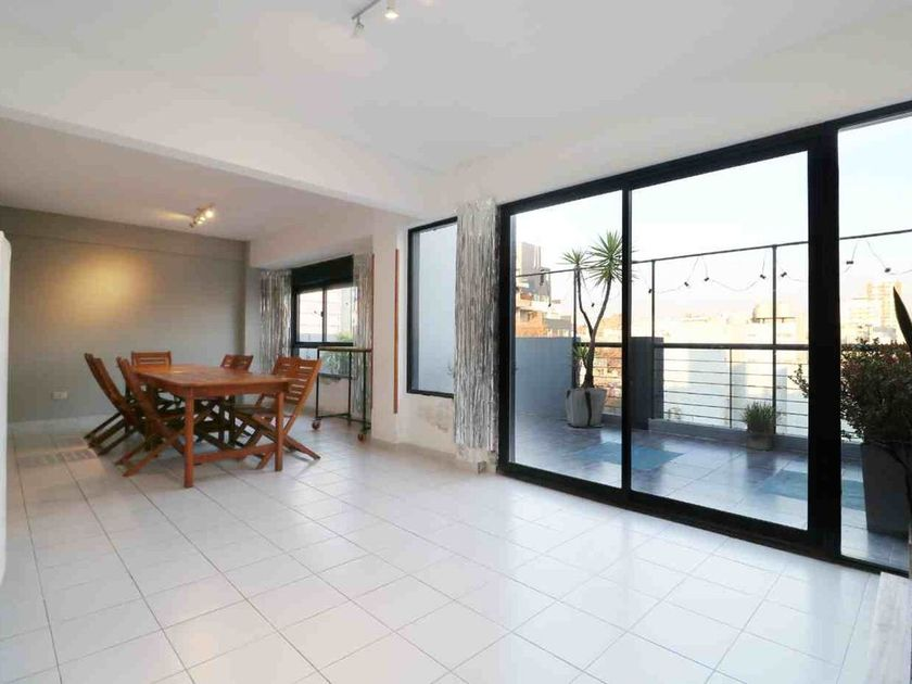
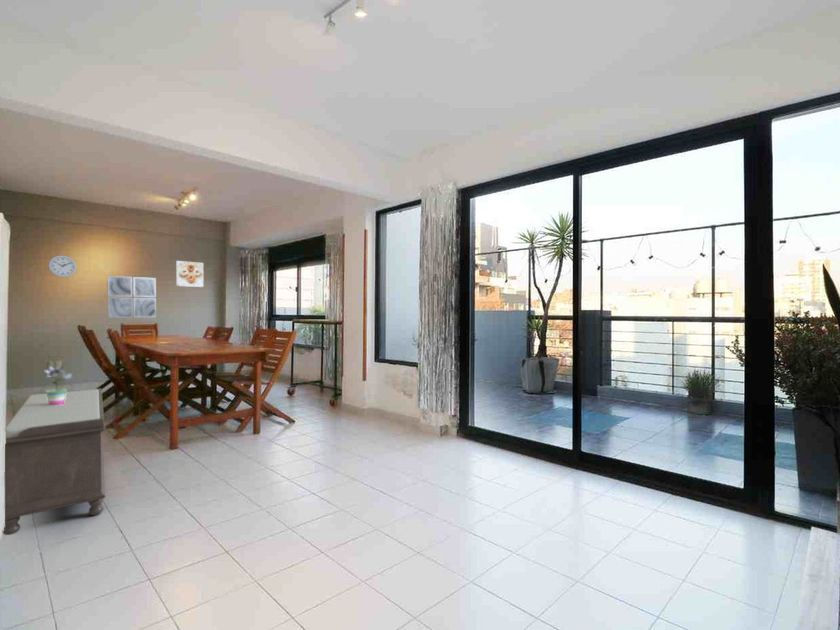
+ potted plant [44,354,76,405]
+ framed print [175,260,205,288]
+ bench [2,387,106,536]
+ wall clock [47,254,78,278]
+ wall art [106,275,157,319]
